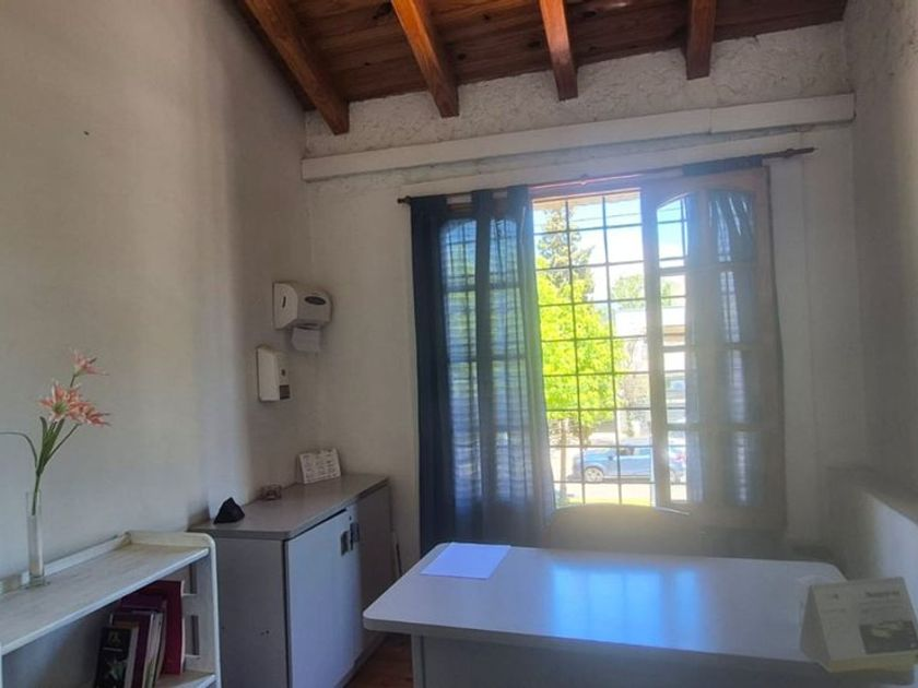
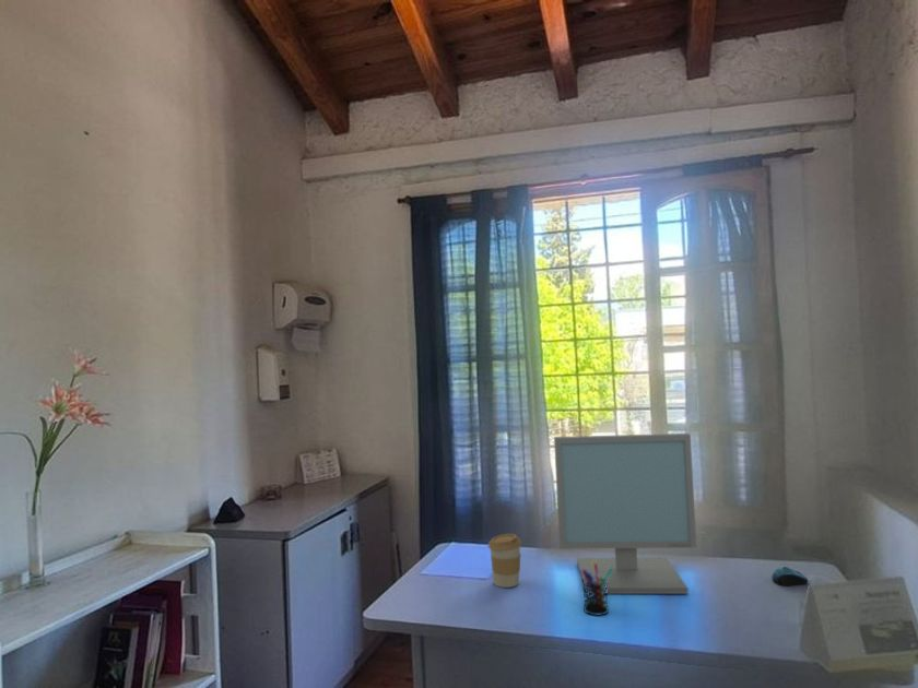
+ computer monitor [553,432,697,595]
+ pen holder [581,560,613,616]
+ coffee cup [487,533,522,589]
+ computer mouse [770,566,809,586]
